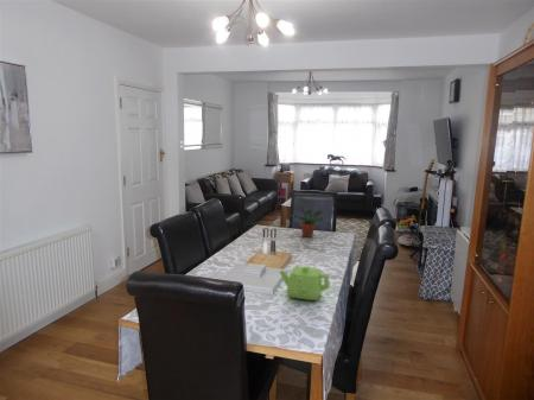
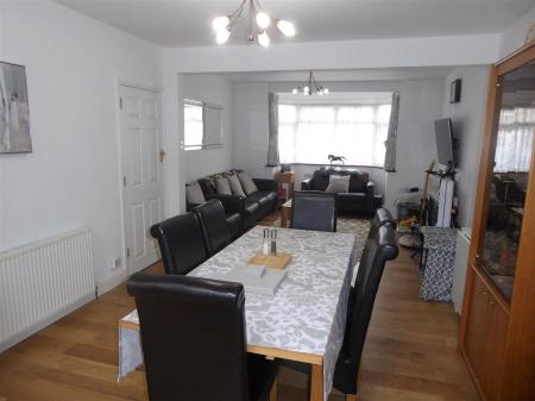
- teapot [279,265,331,301]
- potted plant [290,204,329,239]
